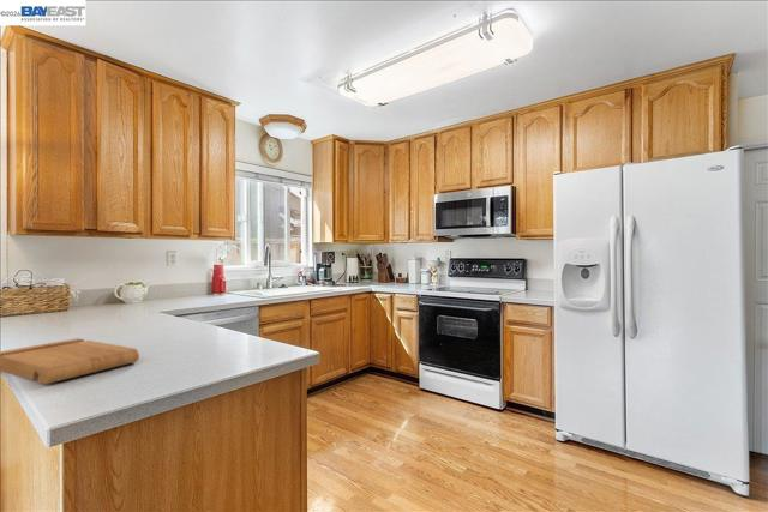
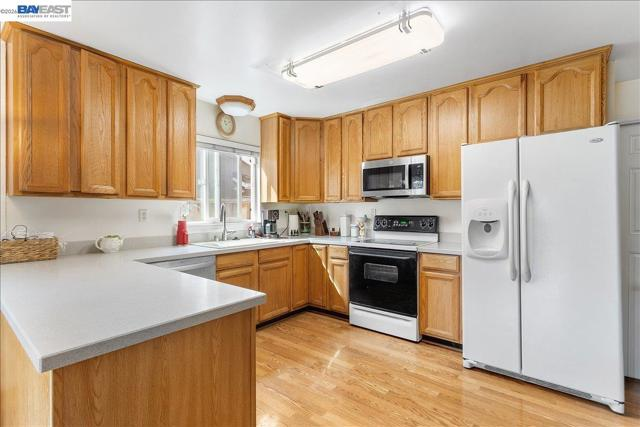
- cutting board [0,337,140,385]
